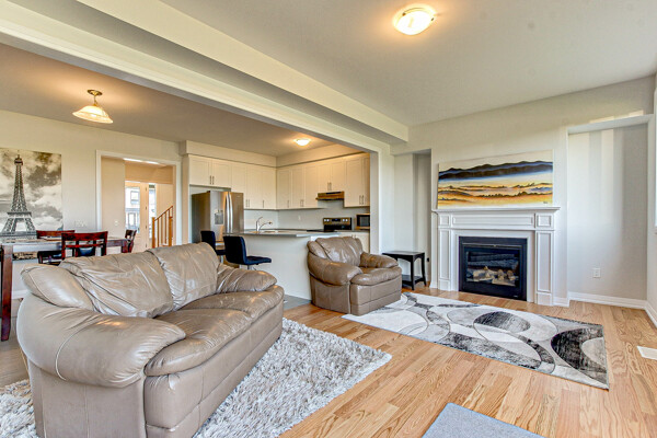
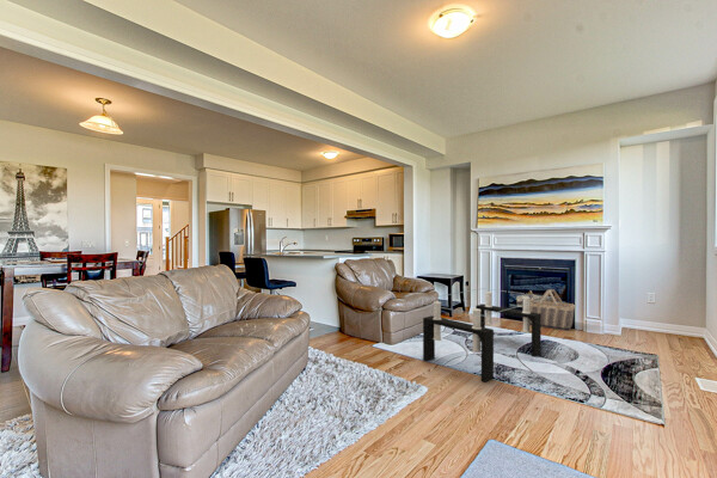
+ basket [529,288,576,332]
+ coffee table [410,287,552,384]
